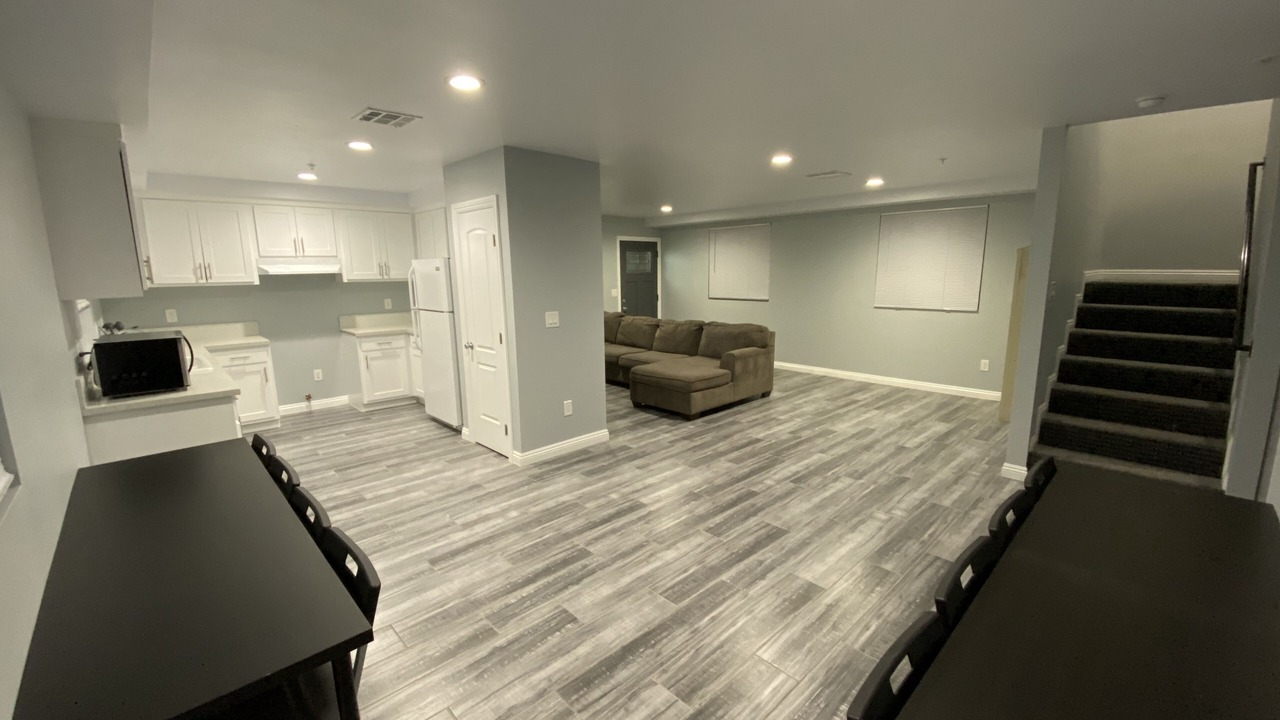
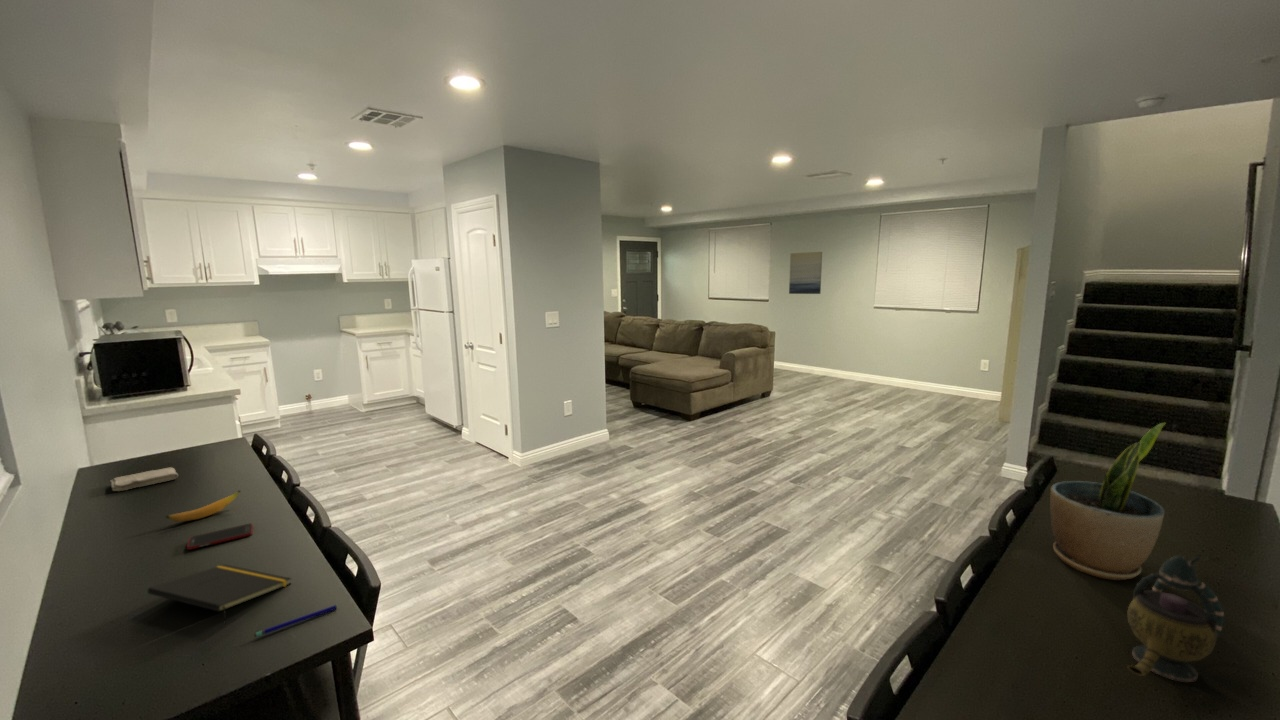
+ potted plant [1049,421,1167,581]
+ cell phone [186,523,254,551]
+ notepad [147,563,292,626]
+ wall art [788,251,823,295]
+ banana [164,489,242,523]
+ teapot [1126,554,1225,683]
+ washcloth [110,466,179,492]
+ pen [253,604,338,638]
